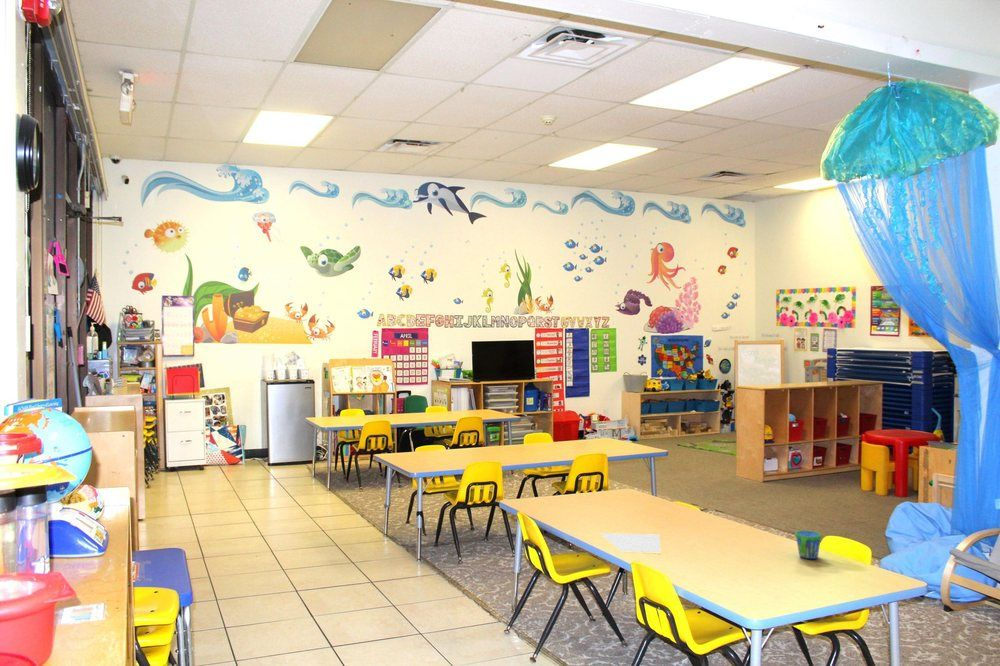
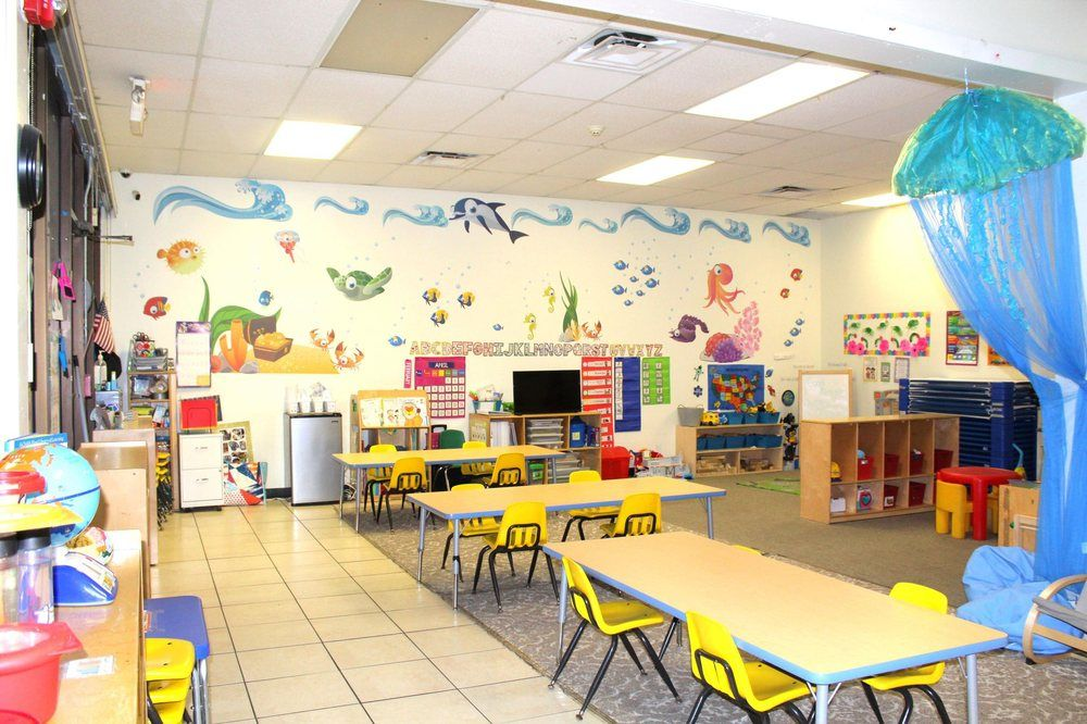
- snack cup [794,530,822,560]
- paper sheet [599,532,662,553]
